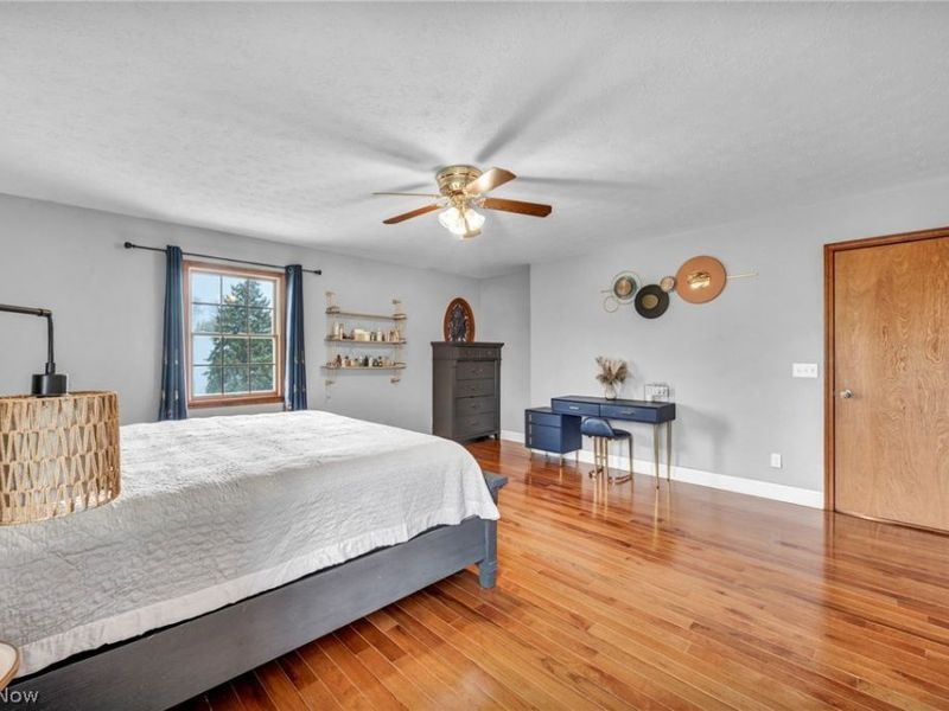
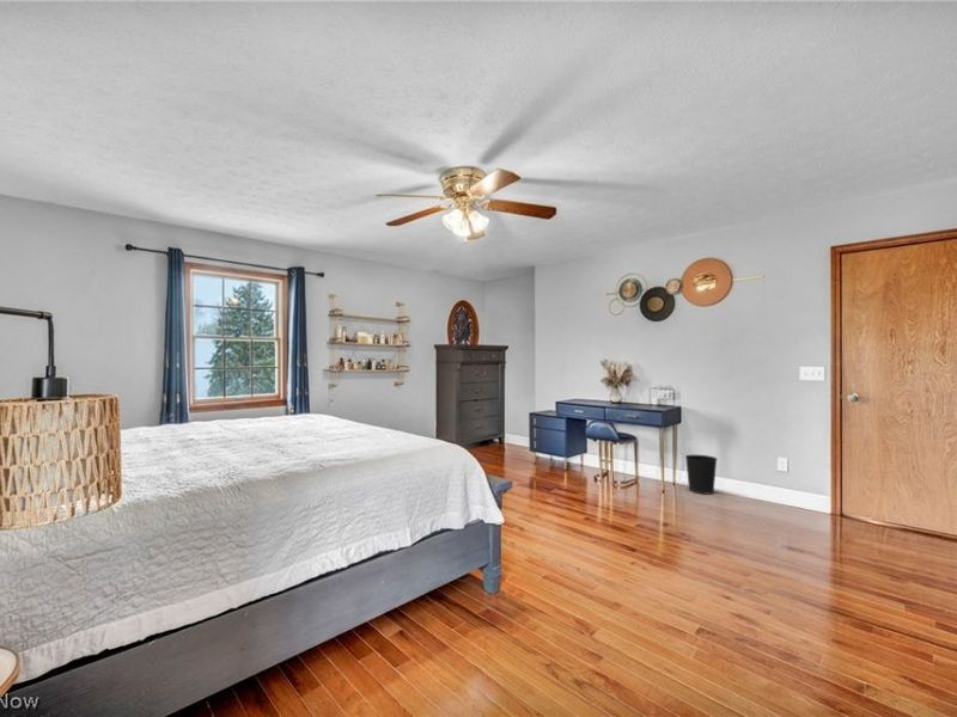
+ wastebasket [684,454,719,496]
